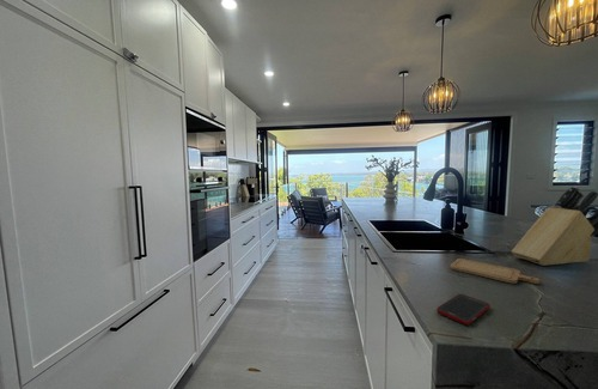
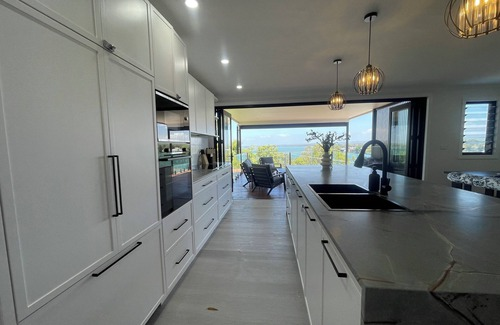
- chopping board [450,257,541,285]
- cell phone [435,293,492,326]
- knife block [511,186,598,267]
